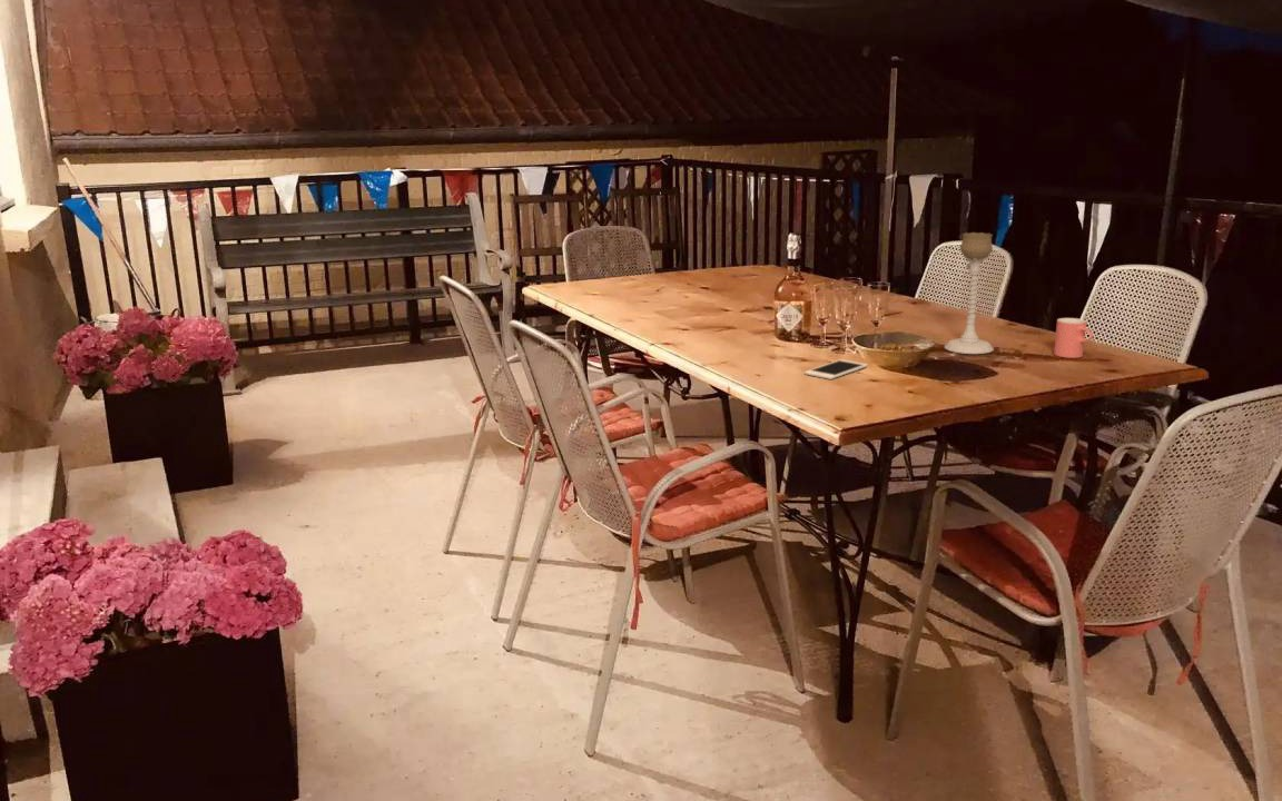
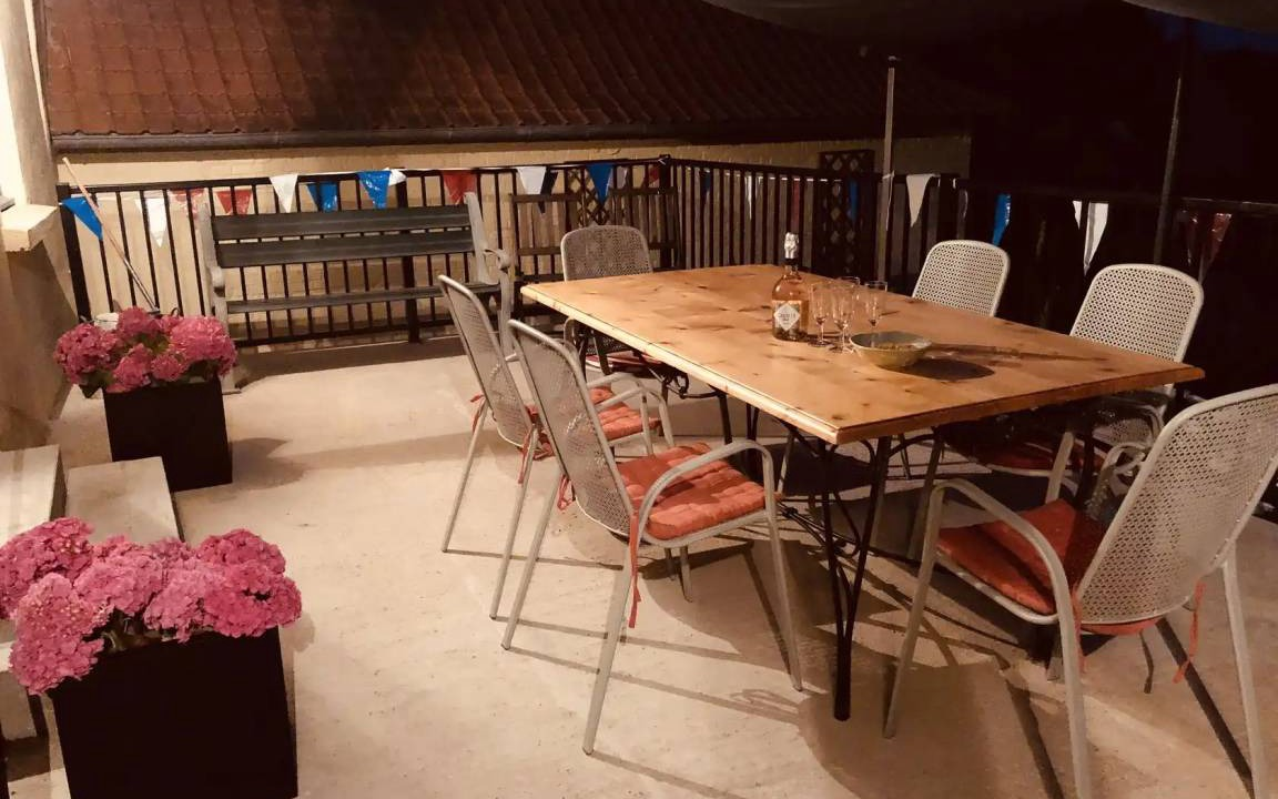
- cup [1053,317,1094,359]
- cell phone [803,358,868,380]
- candle holder [944,231,995,355]
